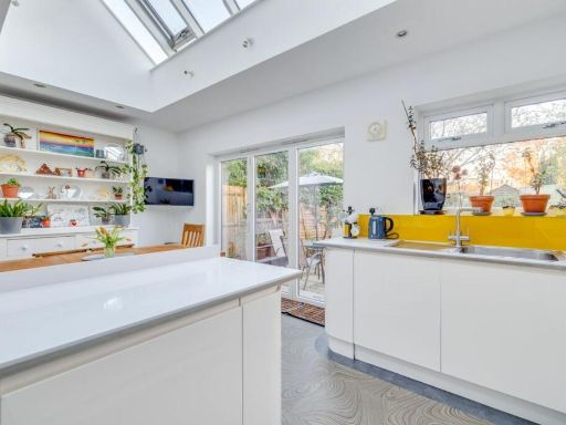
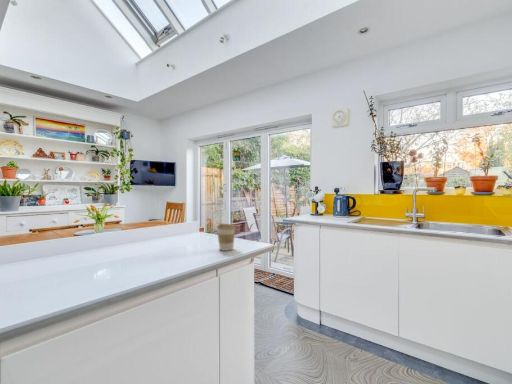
+ coffee cup [216,223,237,252]
